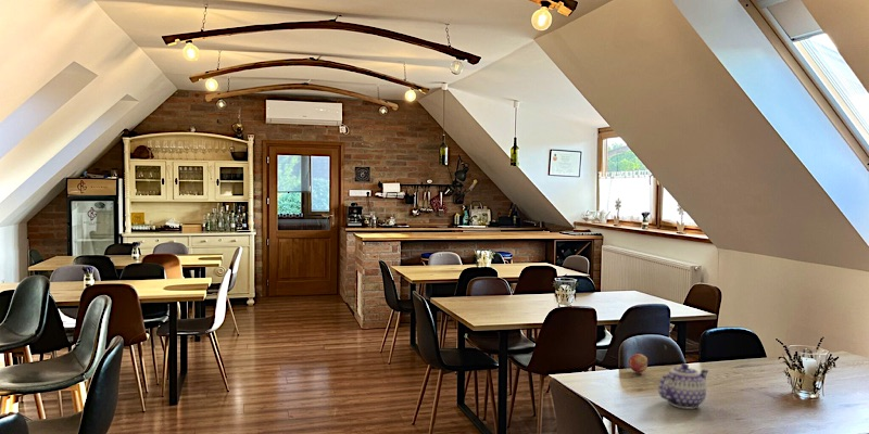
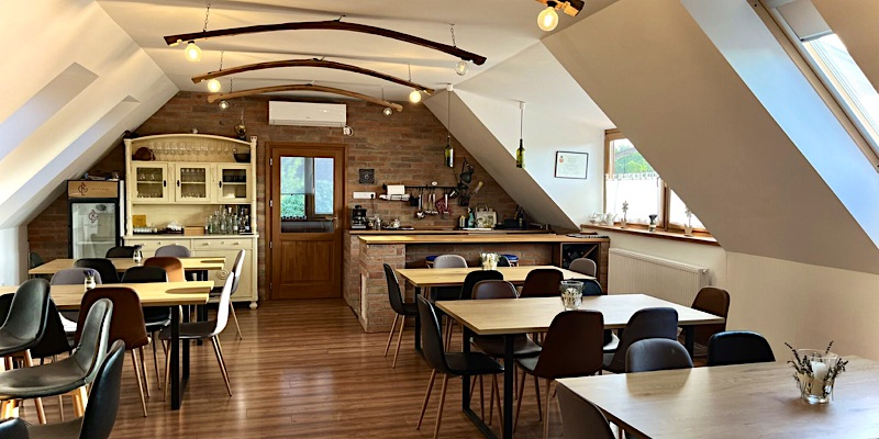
- fruit [628,353,648,374]
- teapot [657,362,709,410]
